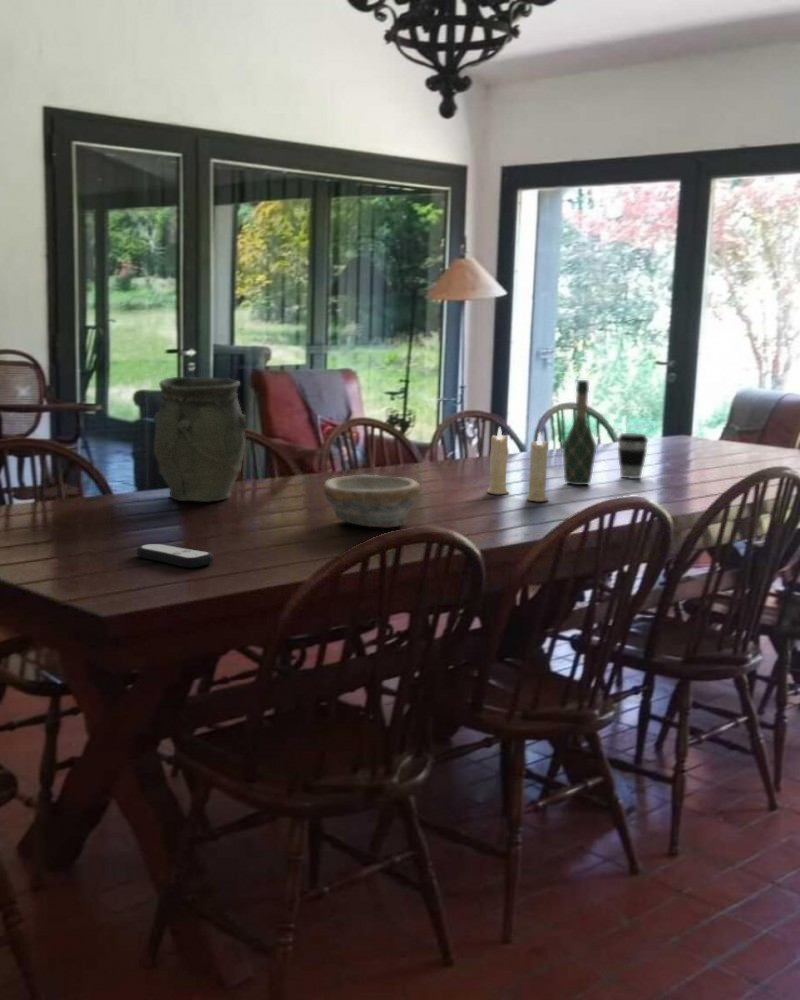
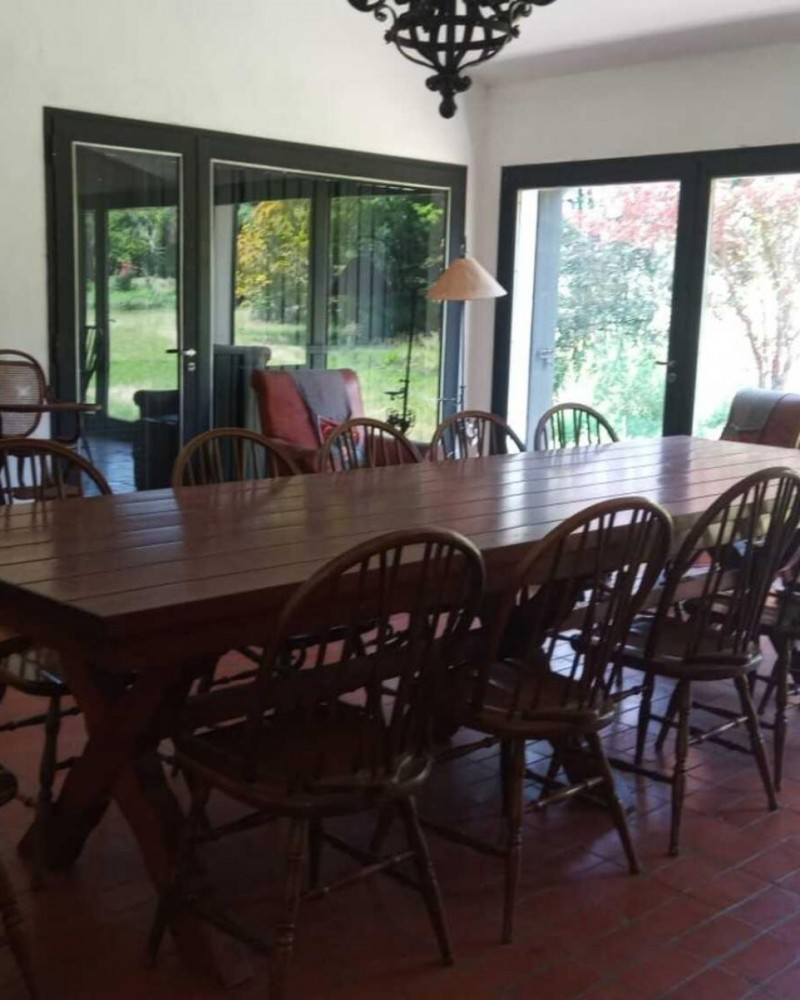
- coffee cup [616,432,649,480]
- bowl [322,474,422,528]
- candle [486,426,550,503]
- remote control [135,543,215,569]
- wine bottle [562,379,597,486]
- vase [153,376,247,503]
